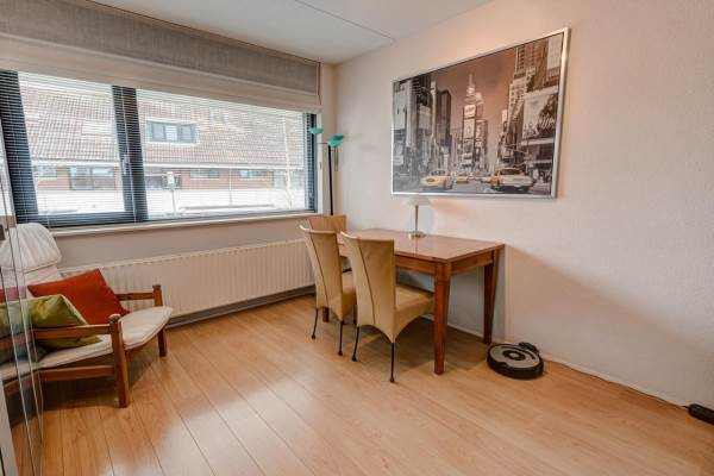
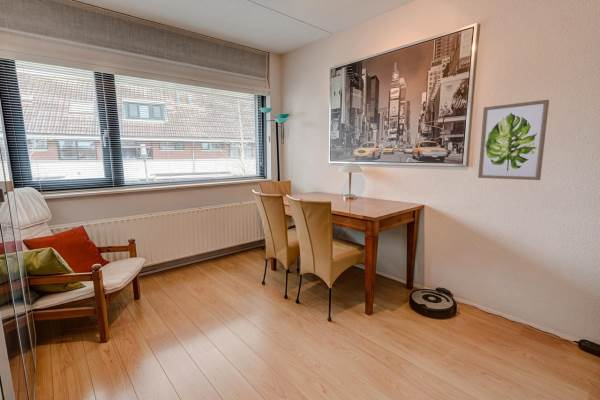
+ wall art [477,99,550,181]
